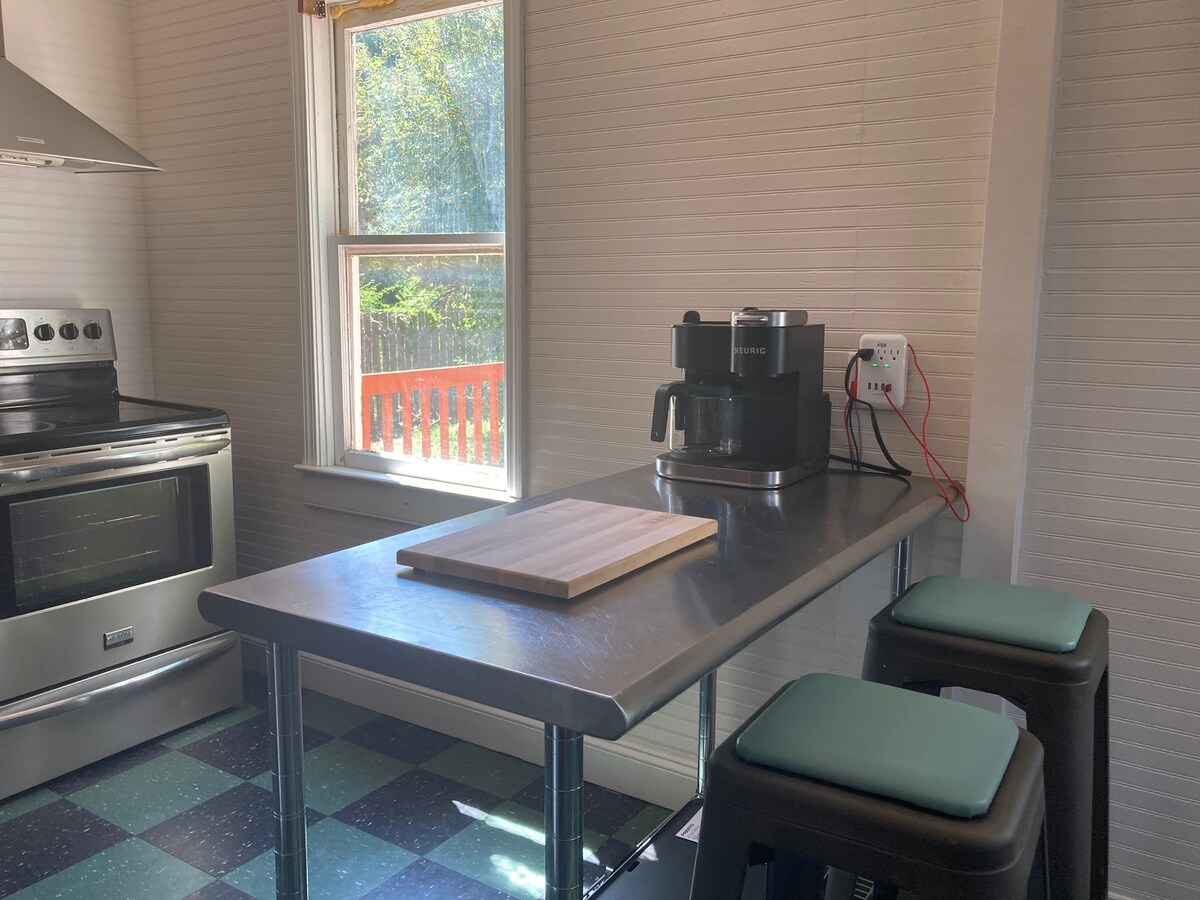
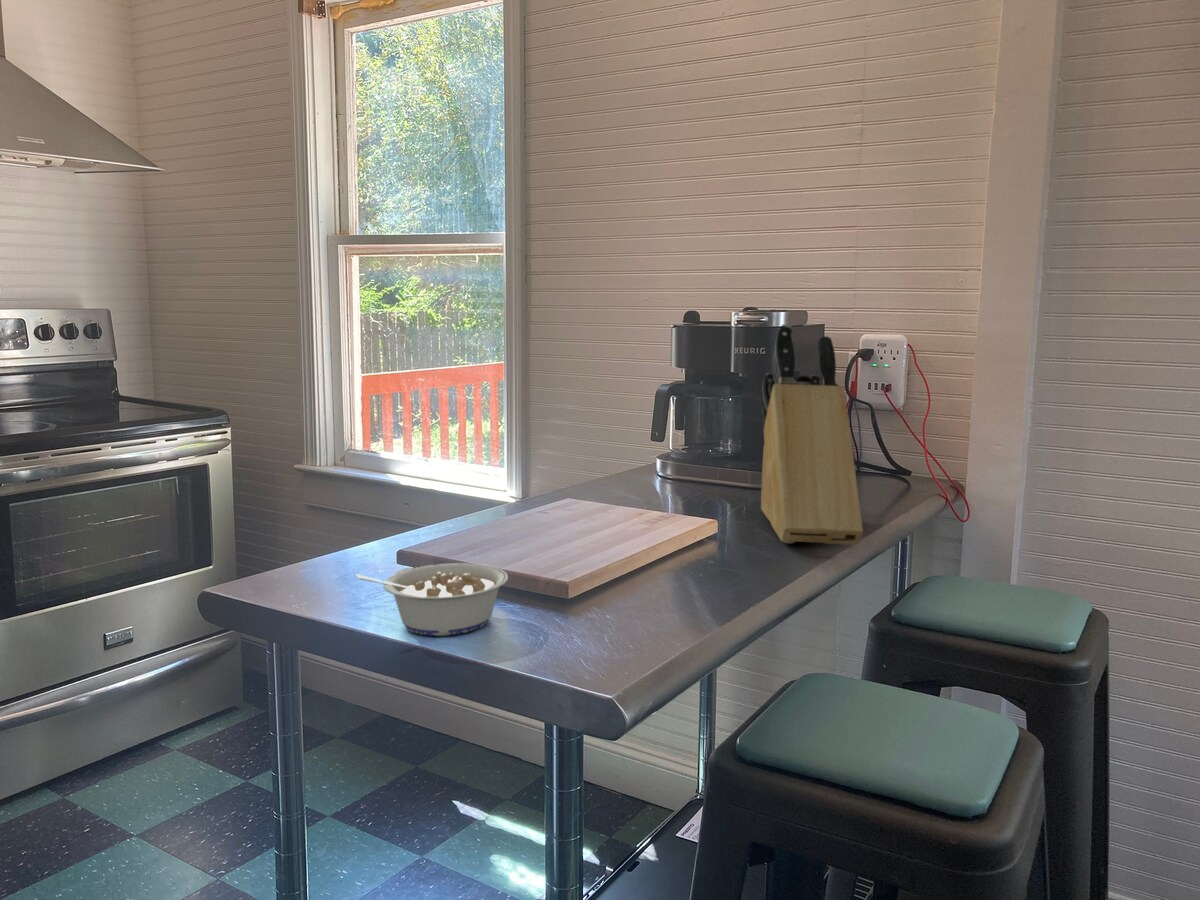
+ knife block [760,323,864,547]
+ legume [355,562,509,637]
